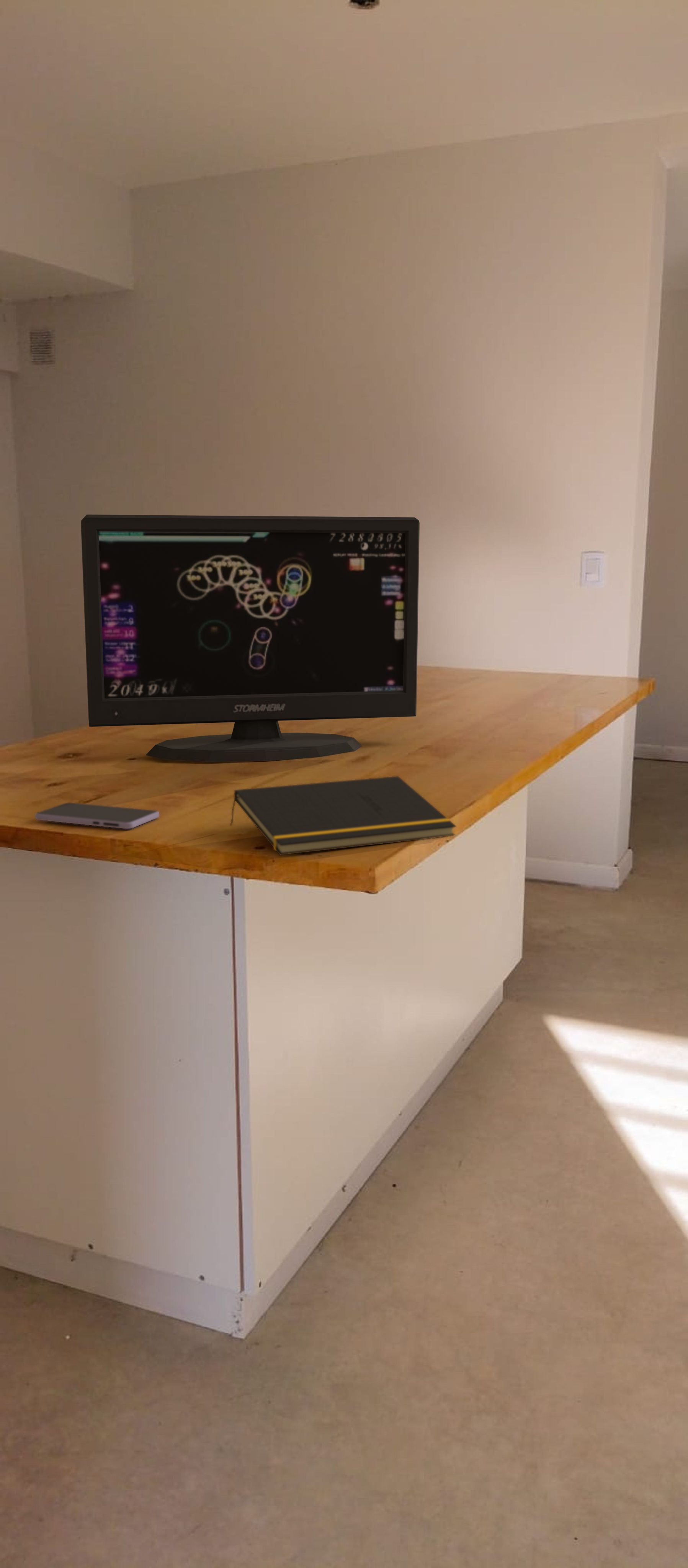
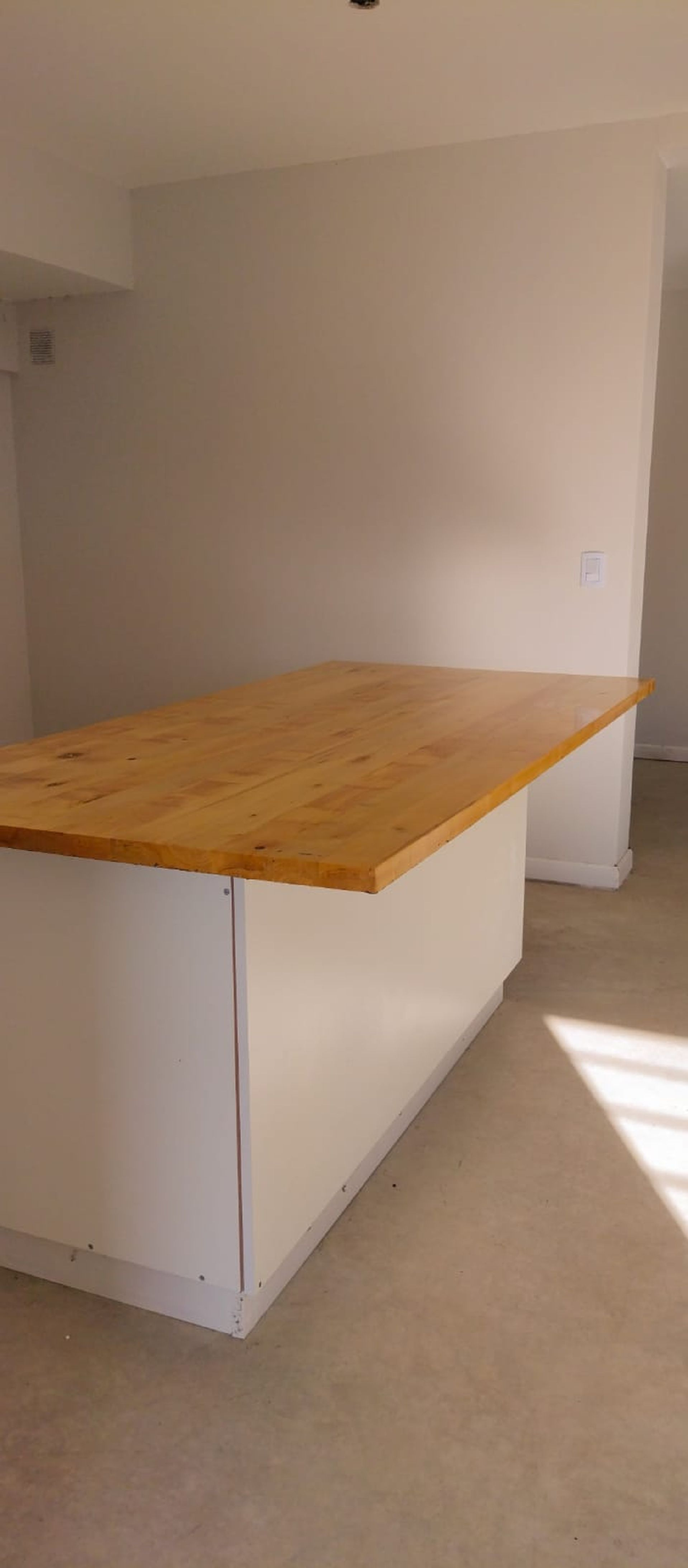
- smartphone [35,802,160,829]
- notepad [229,776,456,856]
- computer monitor [80,514,420,762]
